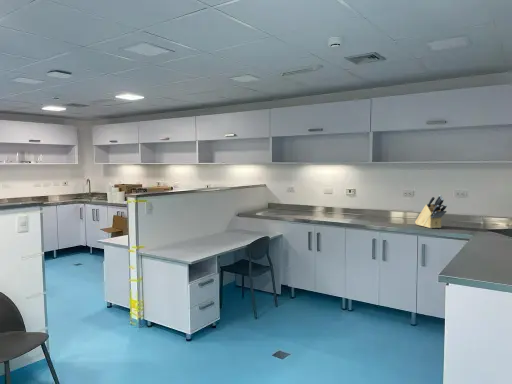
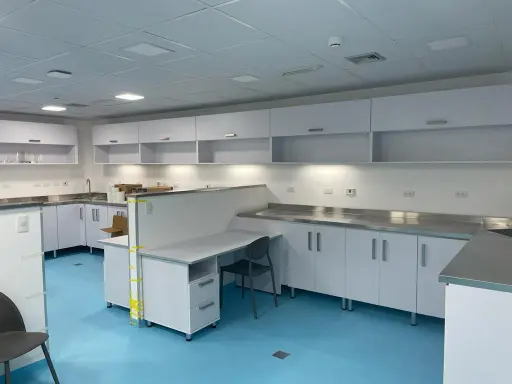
- knife block [414,194,448,229]
